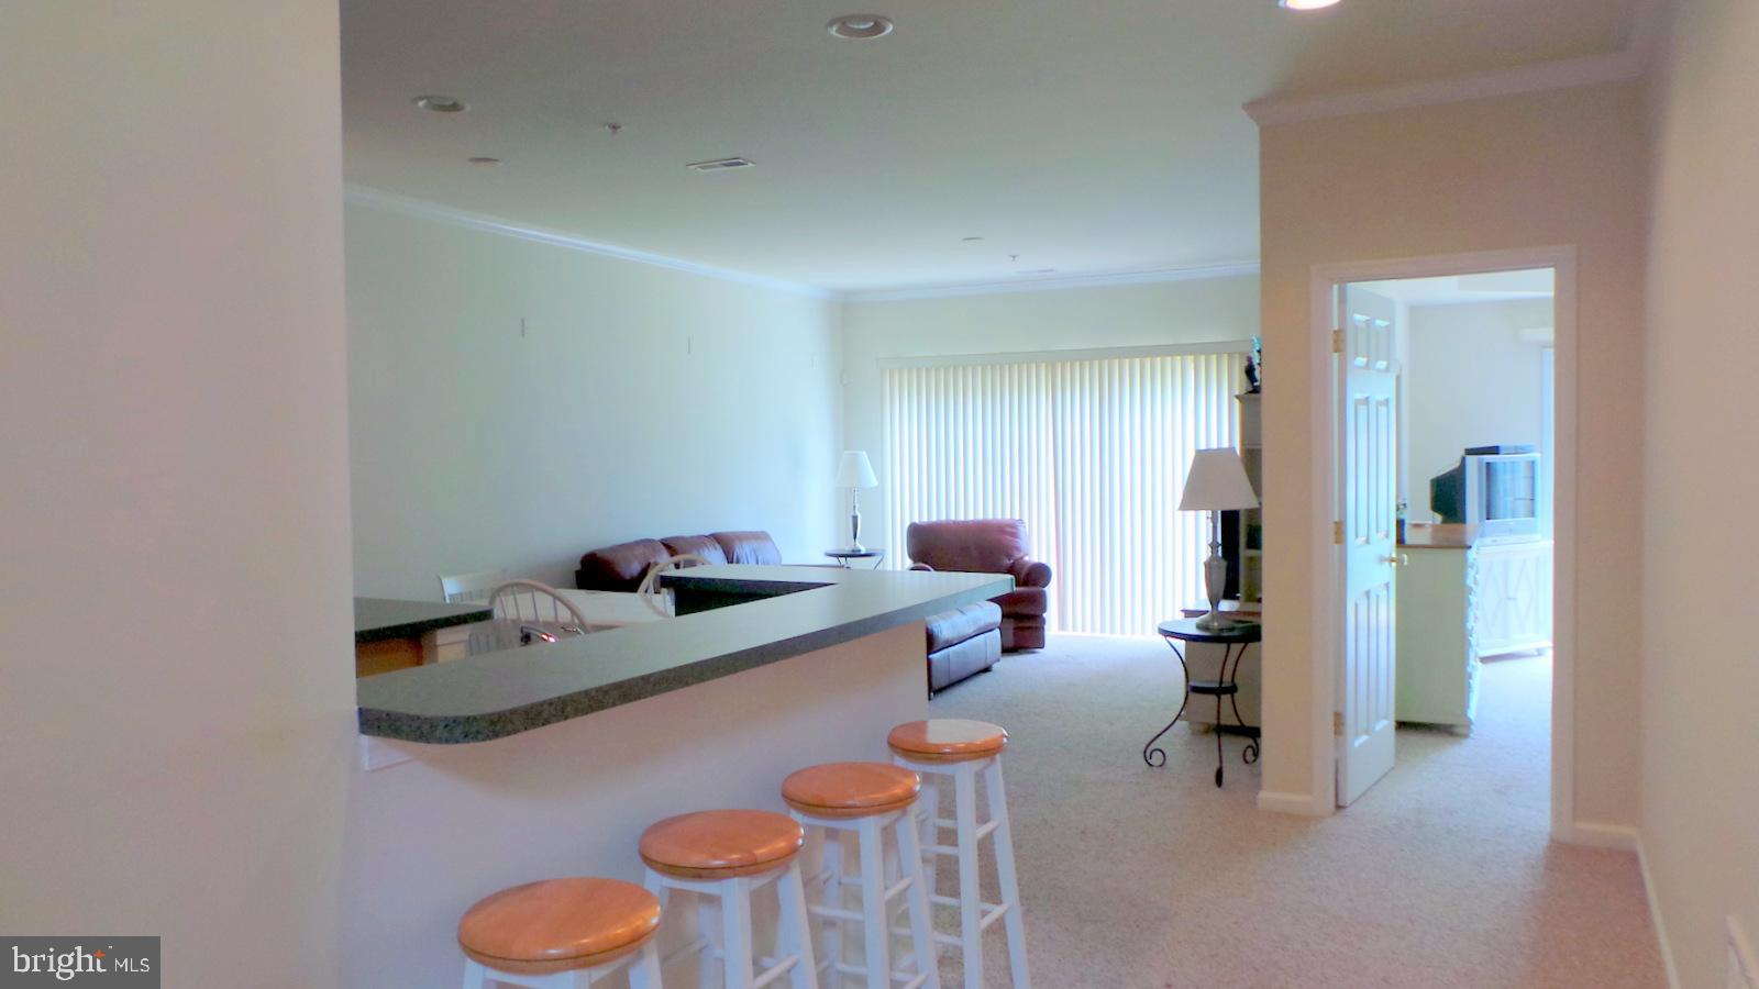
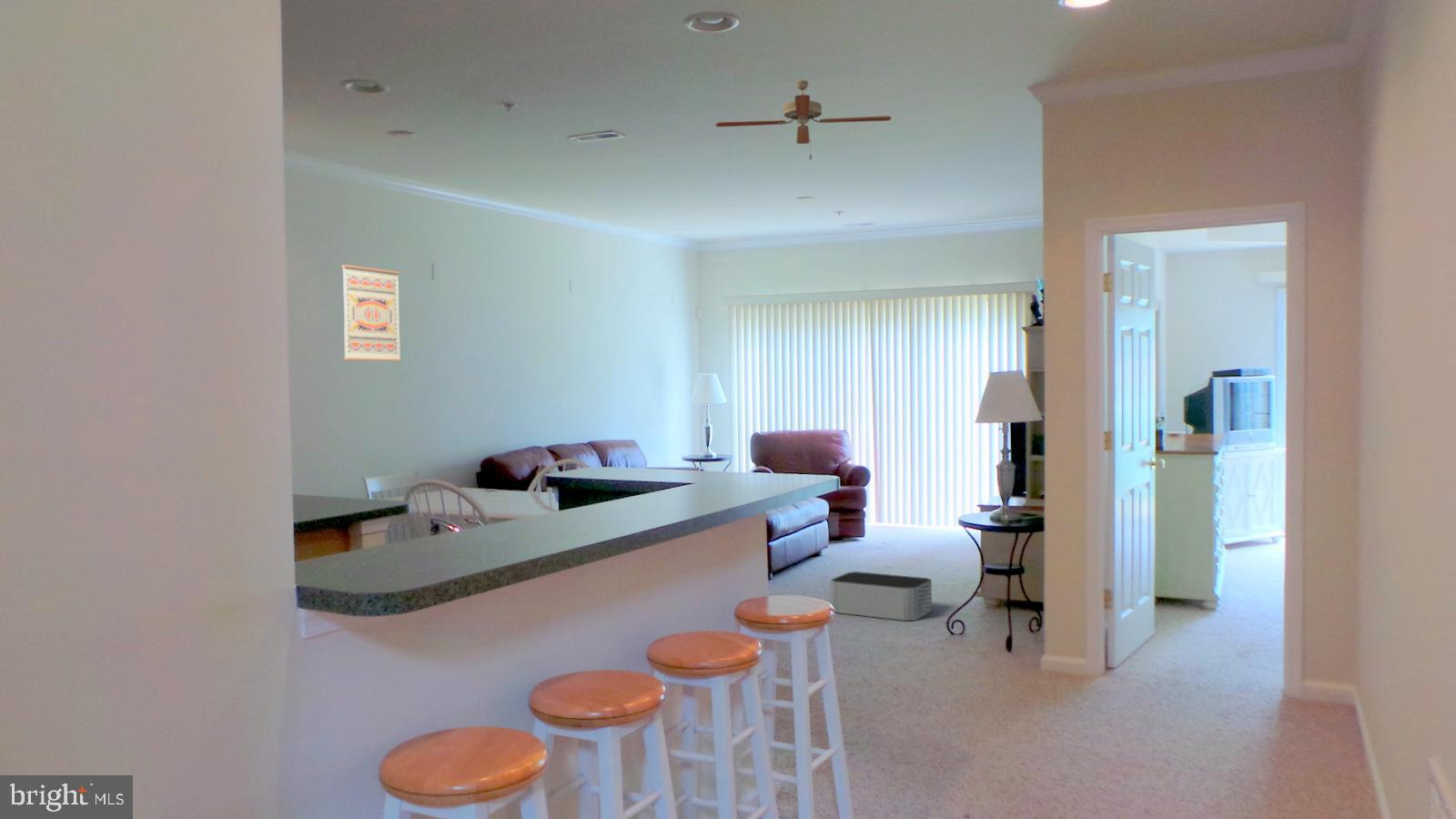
+ ceiling fan [714,79,892,160]
+ storage bin [830,571,933,622]
+ wall art [340,264,402,362]
